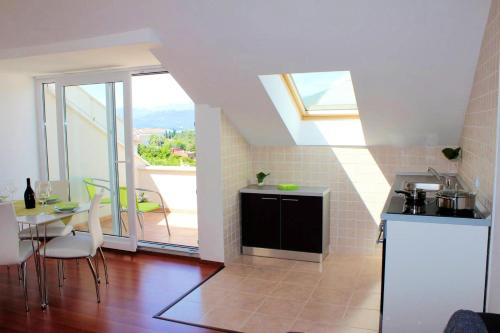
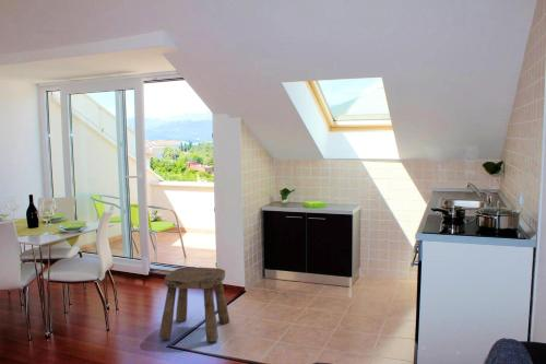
+ stool [158,266,230,343]
